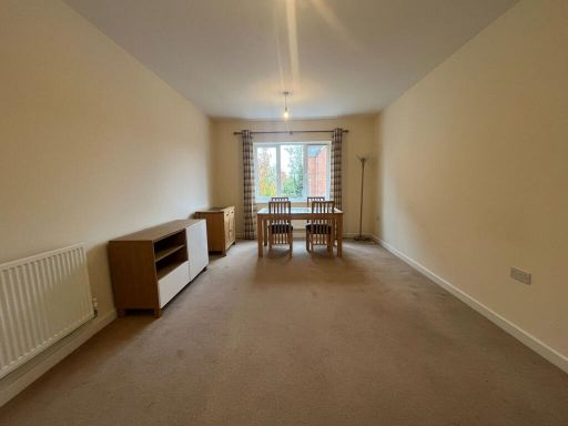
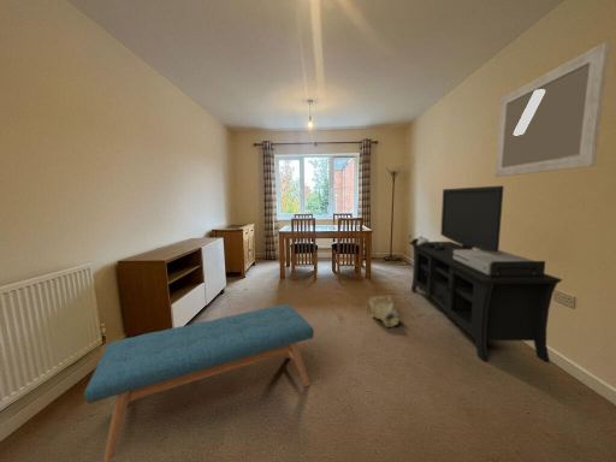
+ bench [83,303,315,462]
+ bag [365,294,401,328]
+ media console [407,184,564,363]
+ home mirror [493,40,611,178]
